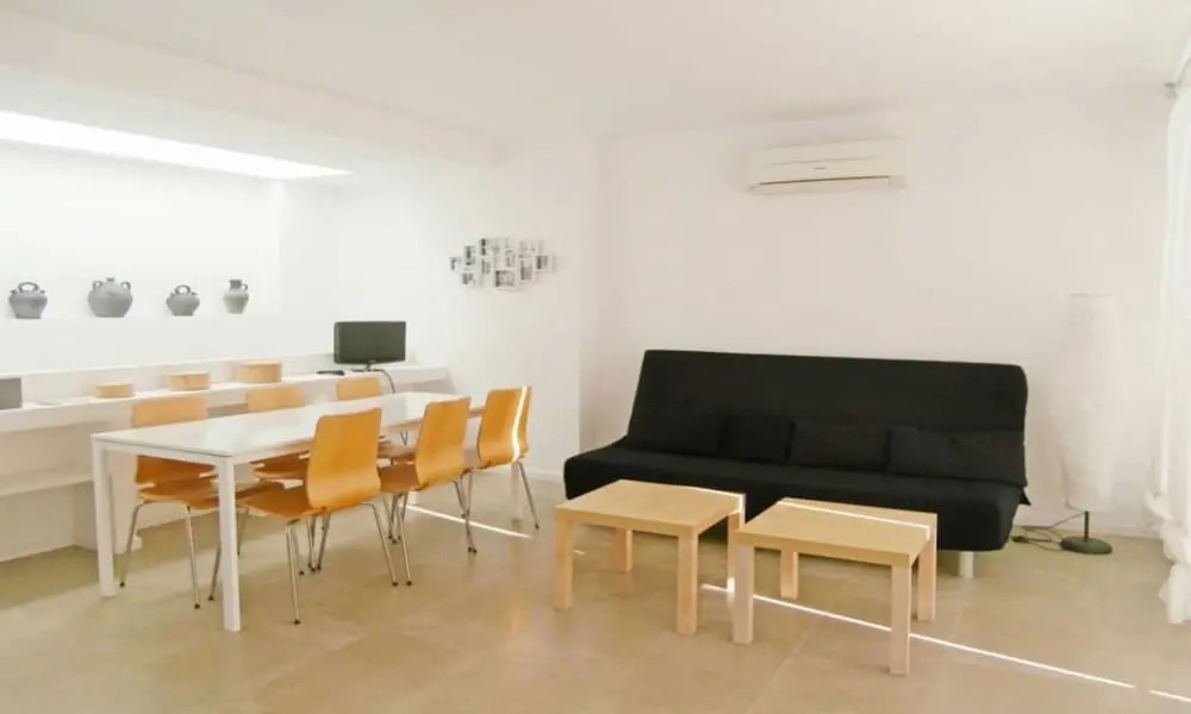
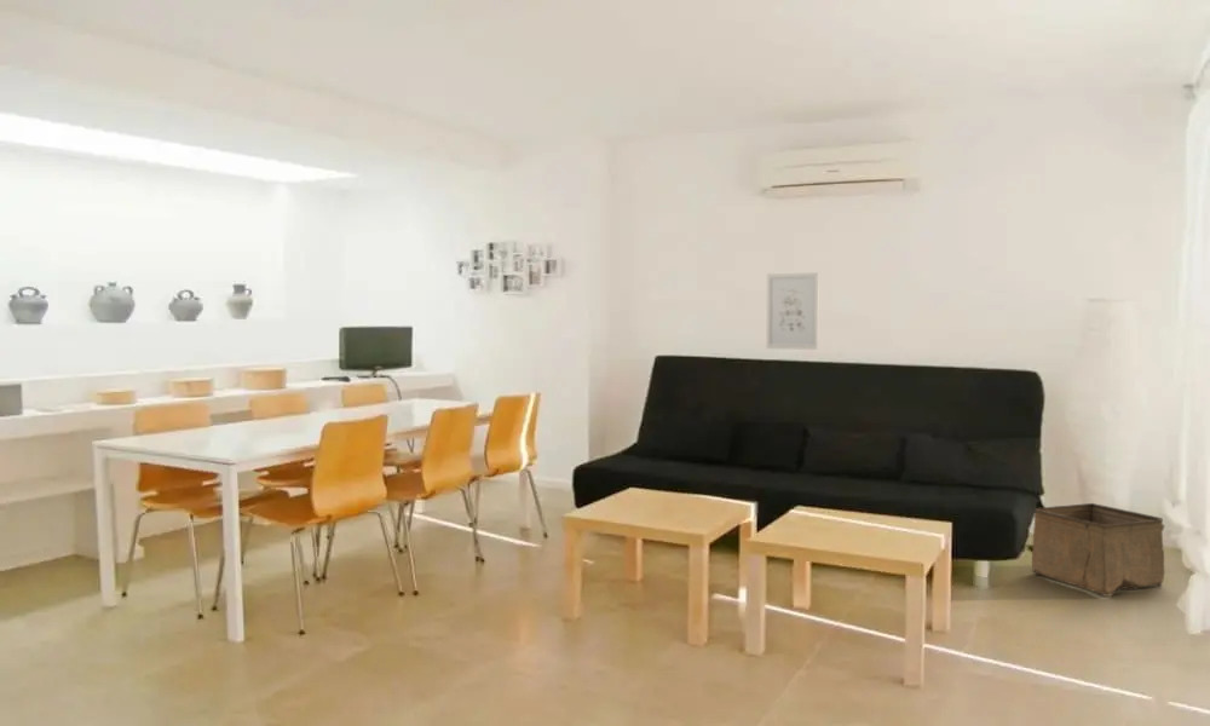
+ wall art [766,271,820,351]
+ storage bin [1031,502,1165,598]
